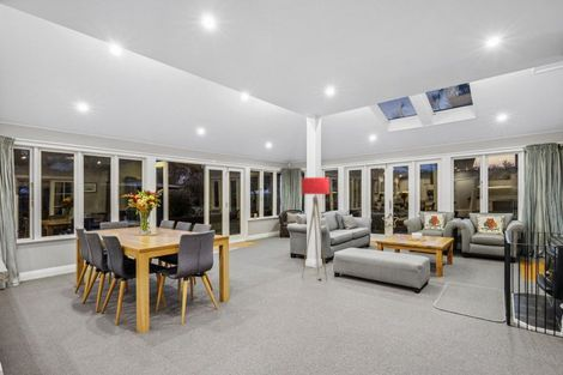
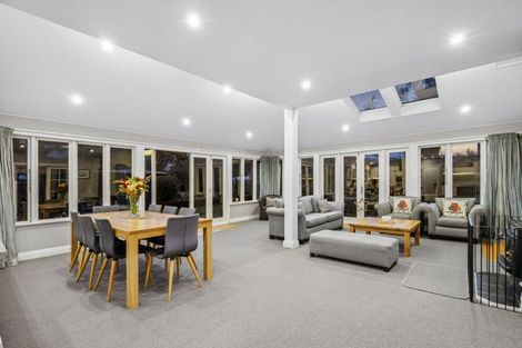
- floor lamp [299,176,331,282]
